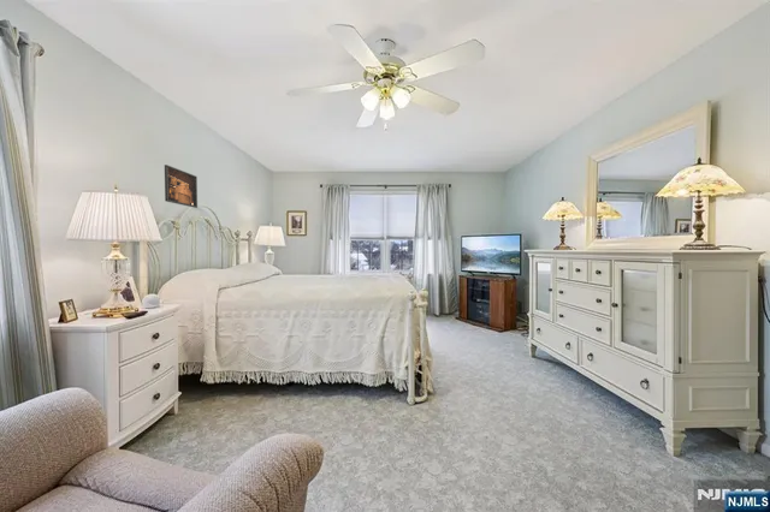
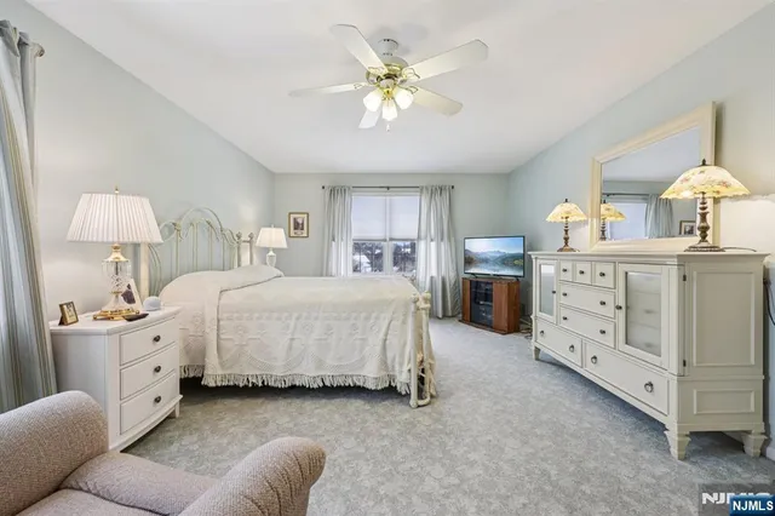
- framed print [164,163,199,209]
